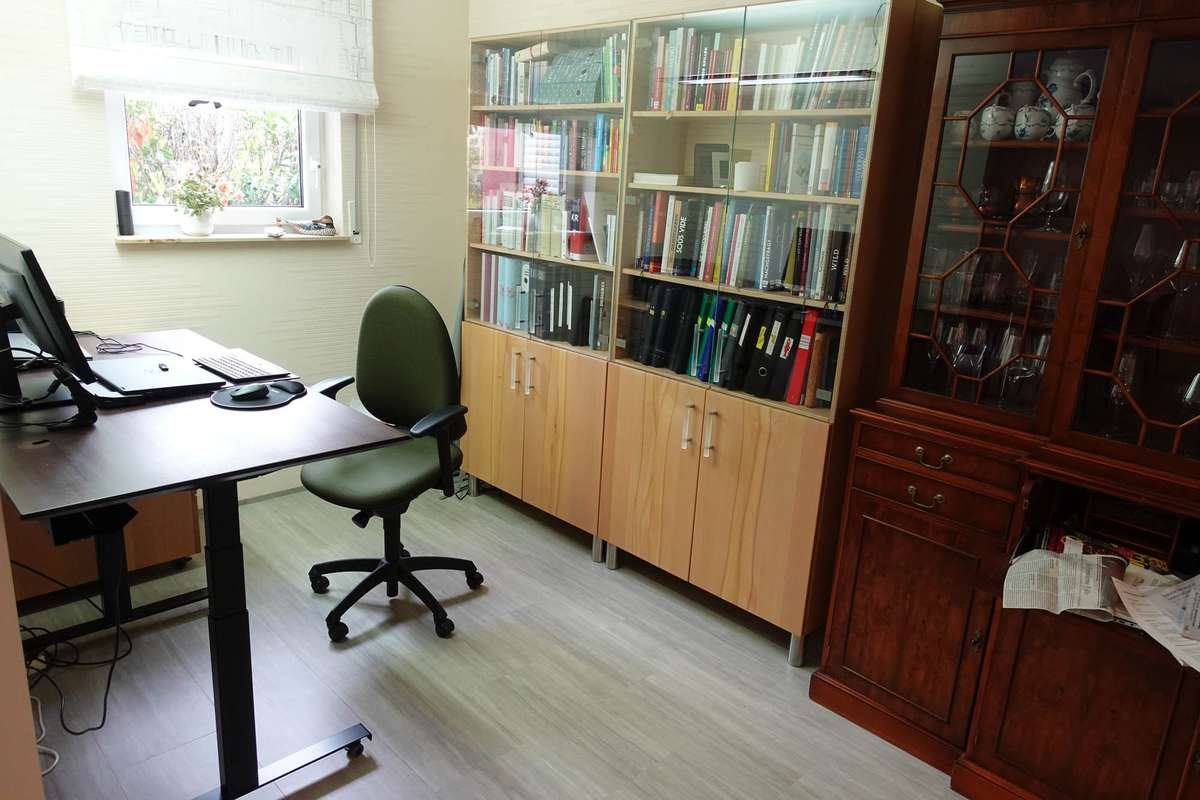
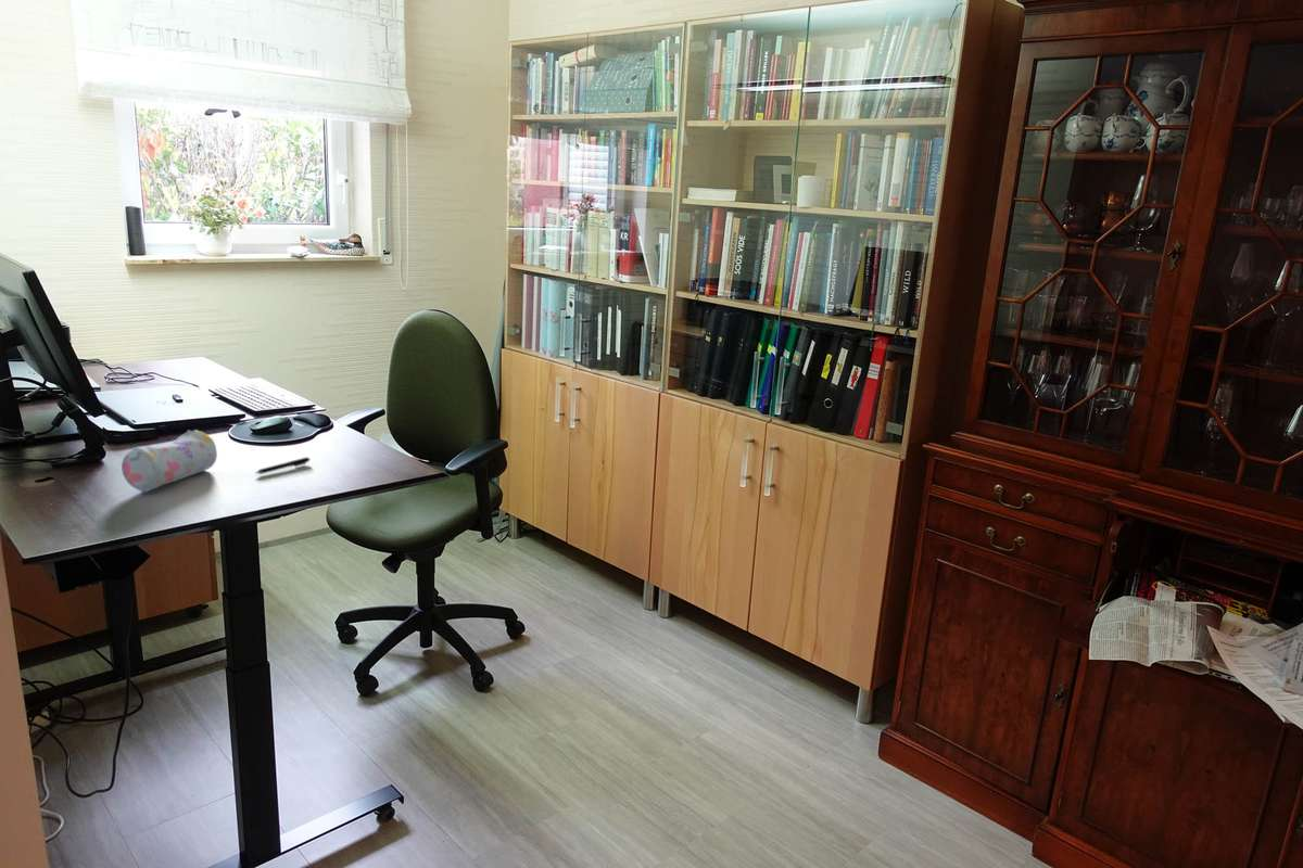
+ pencil case [121,429,218,493]
+ pen [254,456,312,475]
